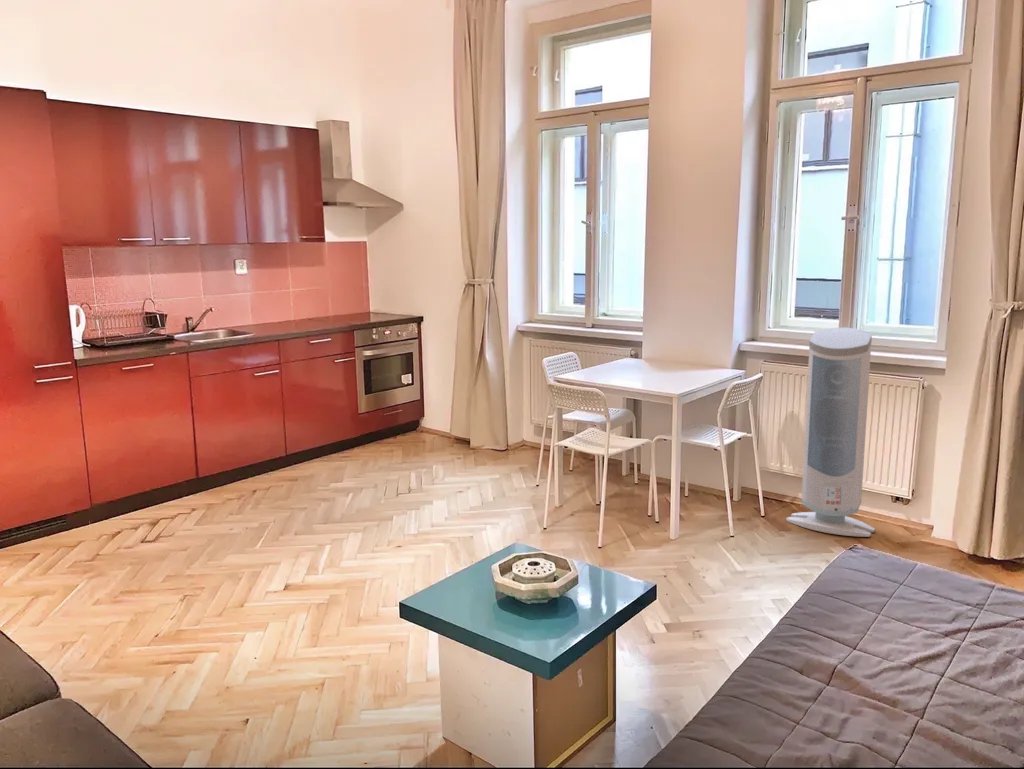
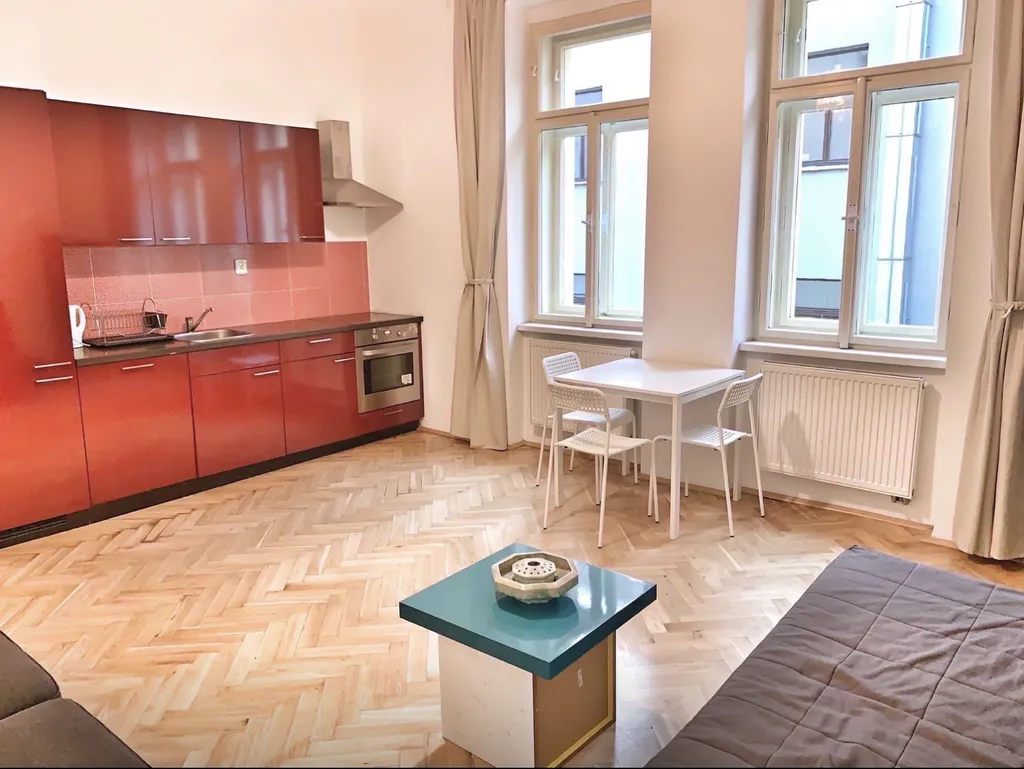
- air purifier [785,327,876,538]
